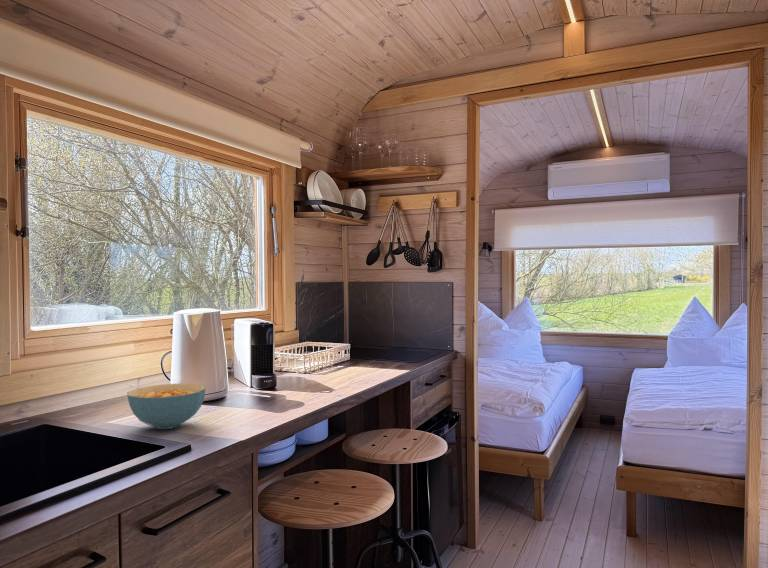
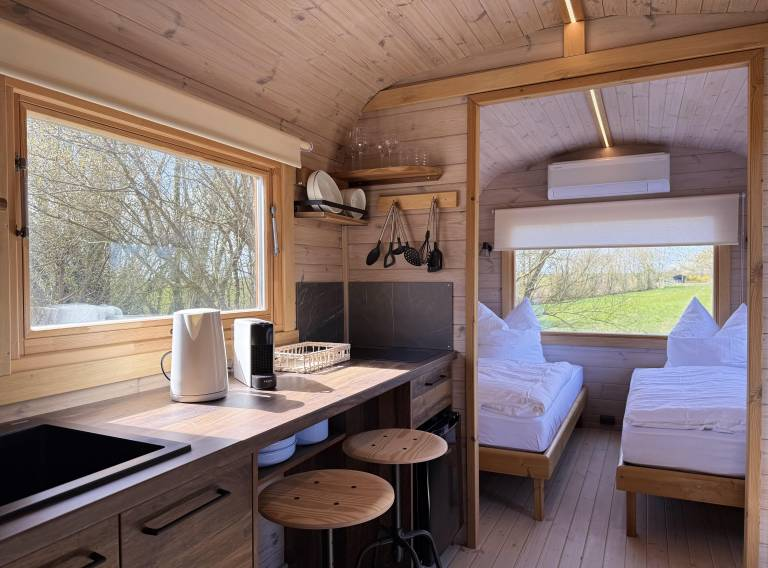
- cereal bowl [126,383,207,430]
